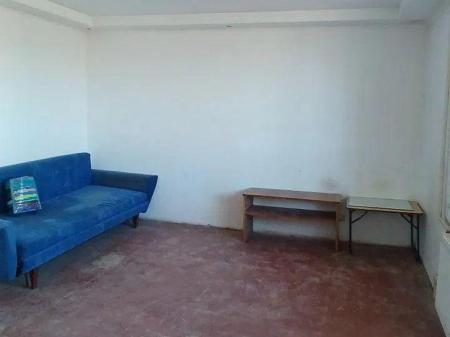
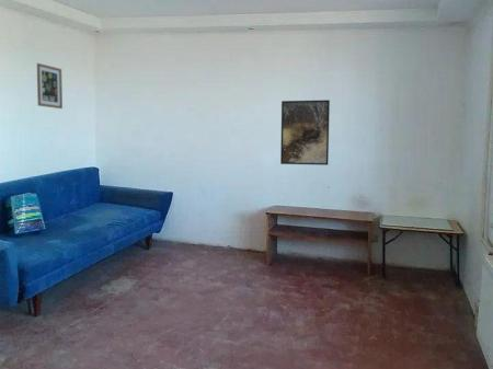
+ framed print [279,99,331,166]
+ wall art [36,62,64,109]
